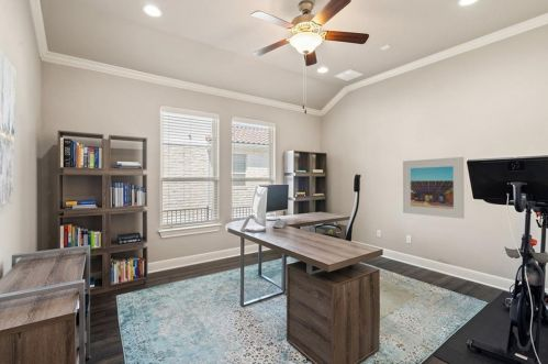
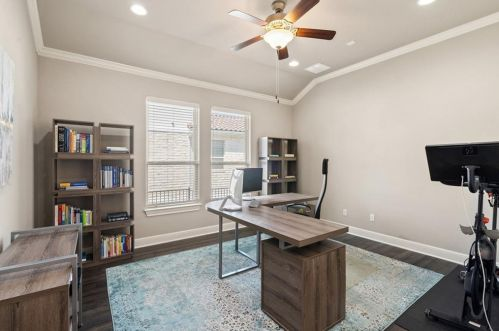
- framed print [402,156,465,220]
